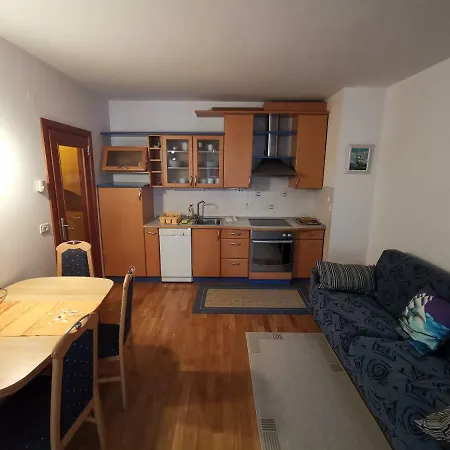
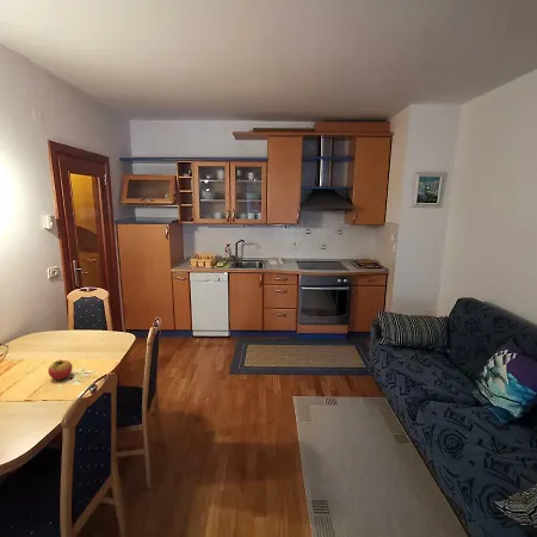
+ fruit [47,359,74,381]
